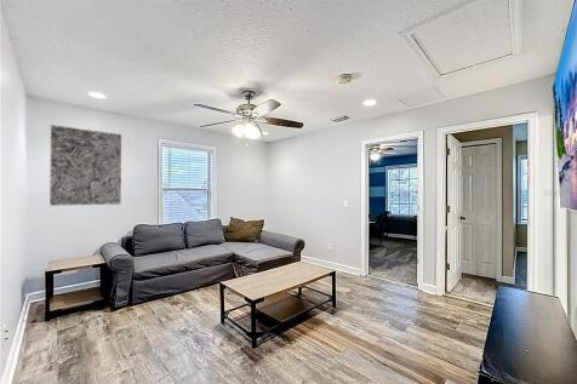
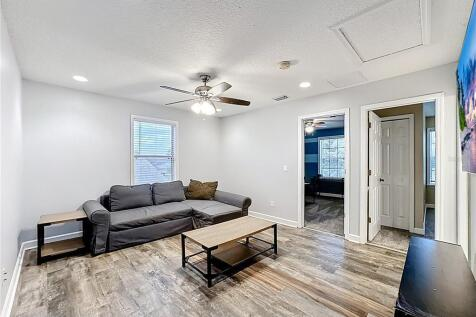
- wall art [48,124,122,207]
